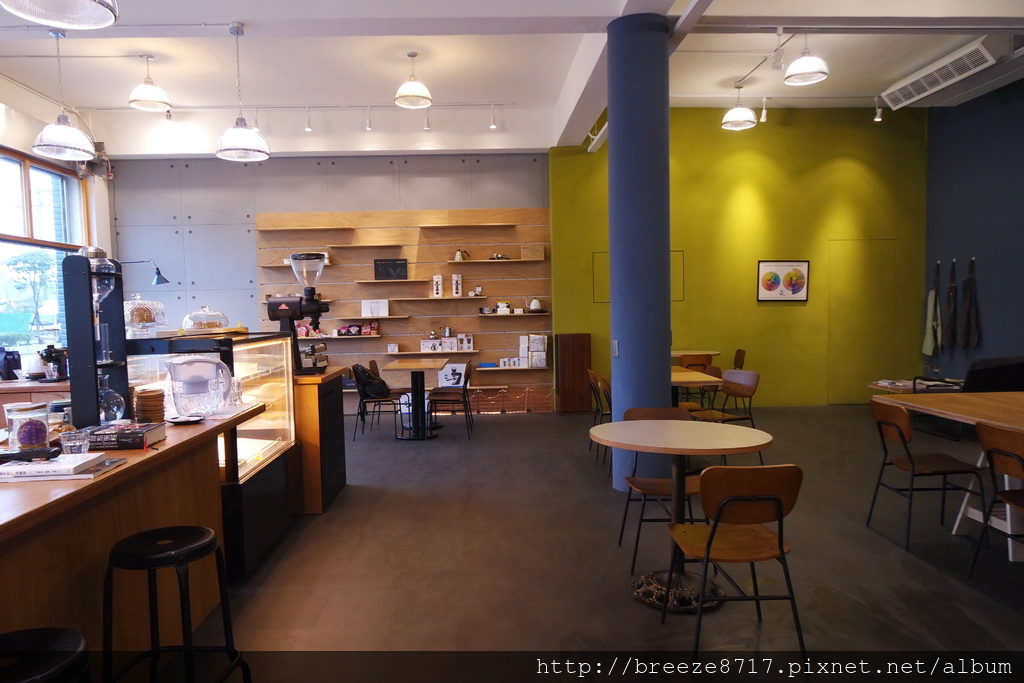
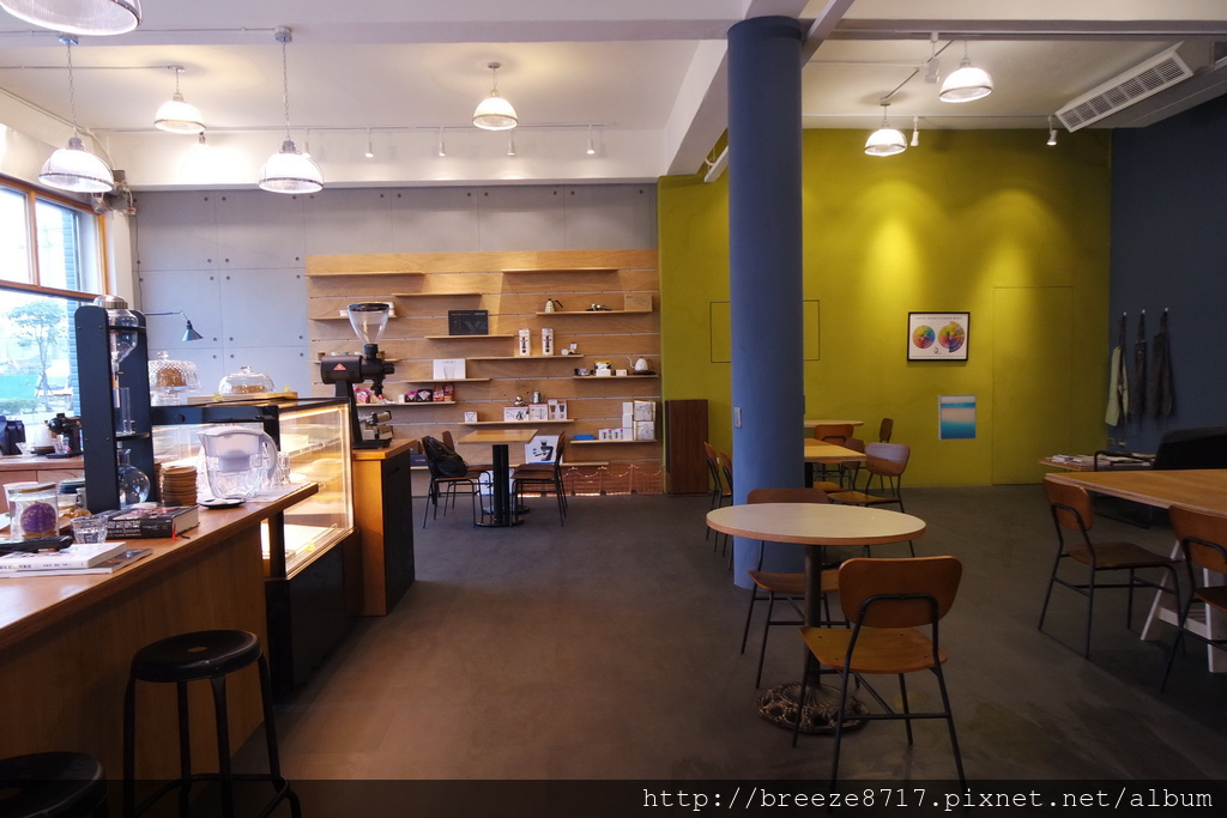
+ wall art [937,394,978,441]
